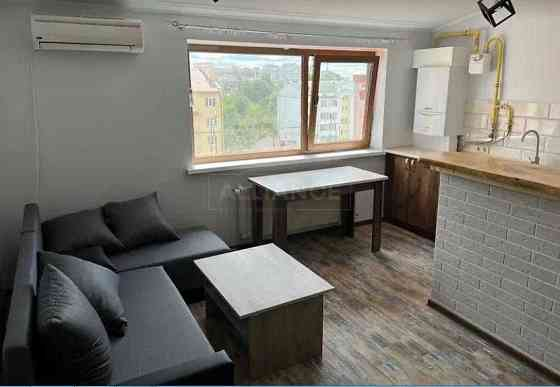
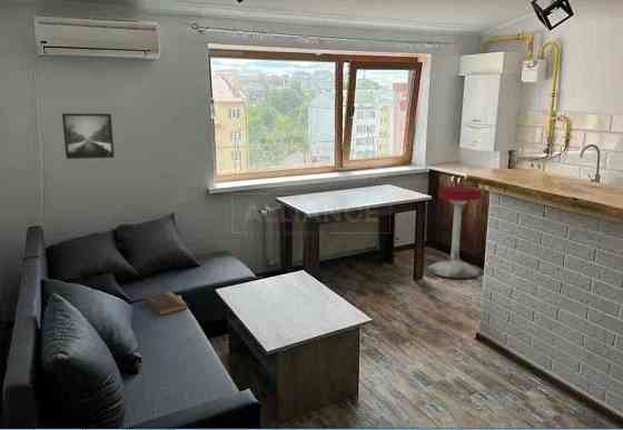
+ stool [427,186,482,279]
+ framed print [61,112,116,160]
+ book [142,291,188,317]
